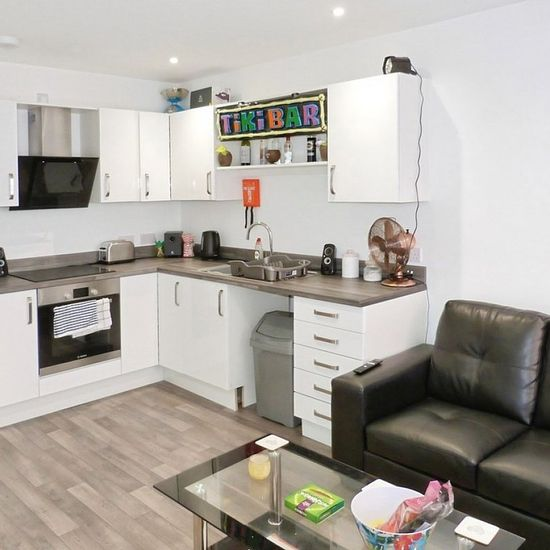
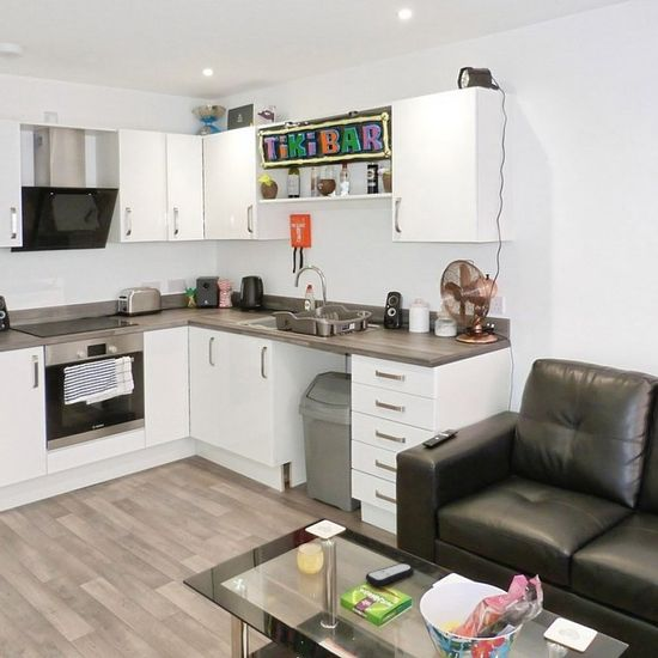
+ remote control [365,562,415,587]
